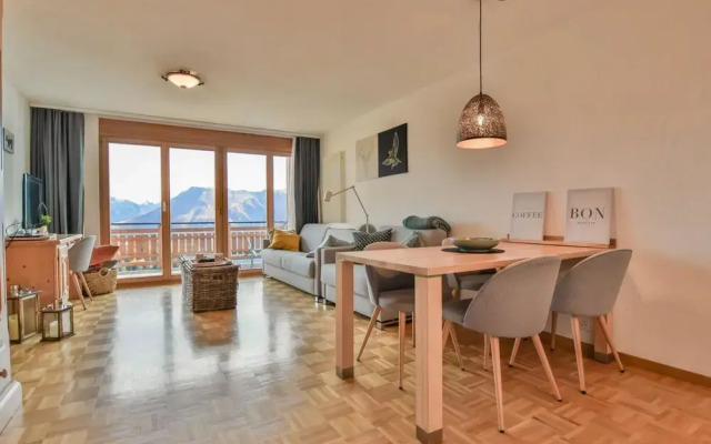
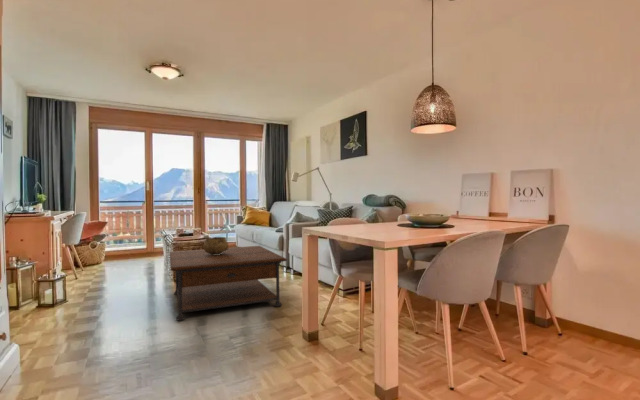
+ decorative bowl [203,236,229,255]
+ coffee table [169,245,288,321]
